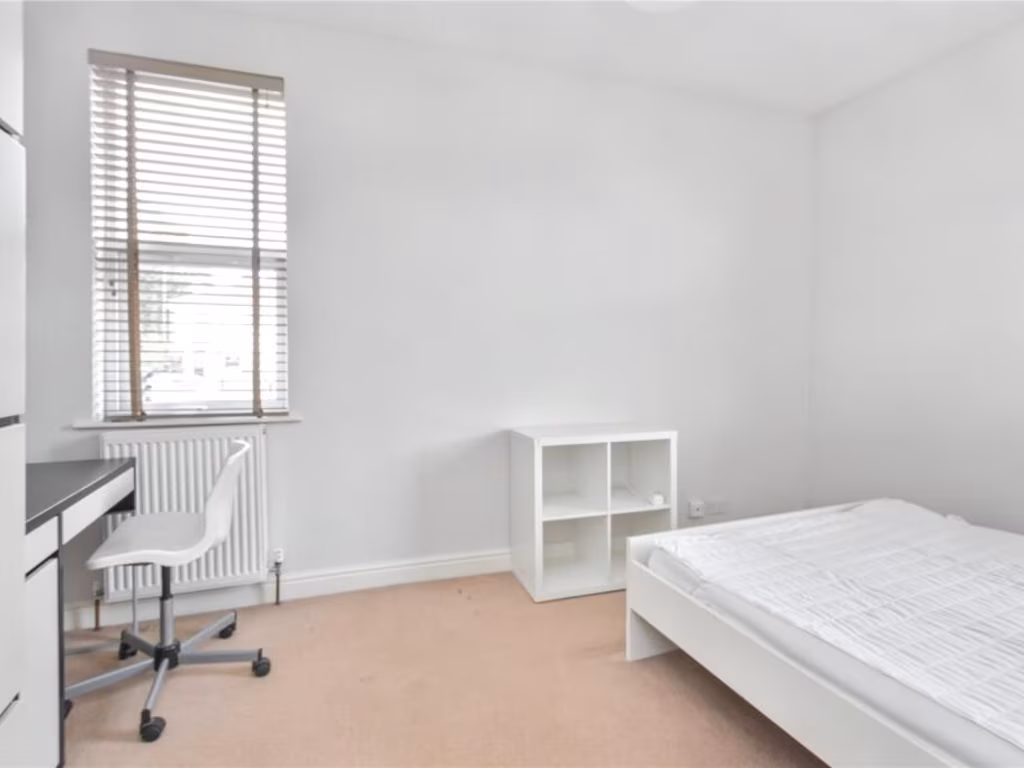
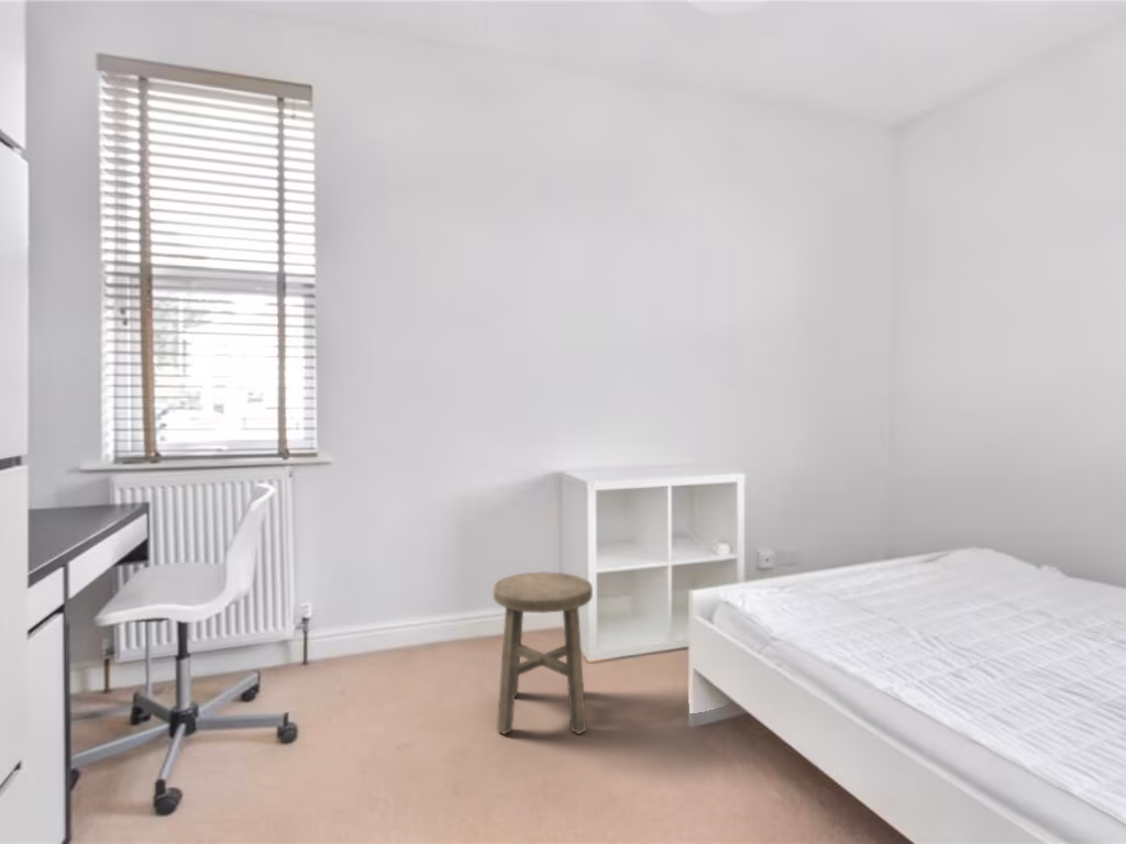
+ stool [493,571,594,735]
